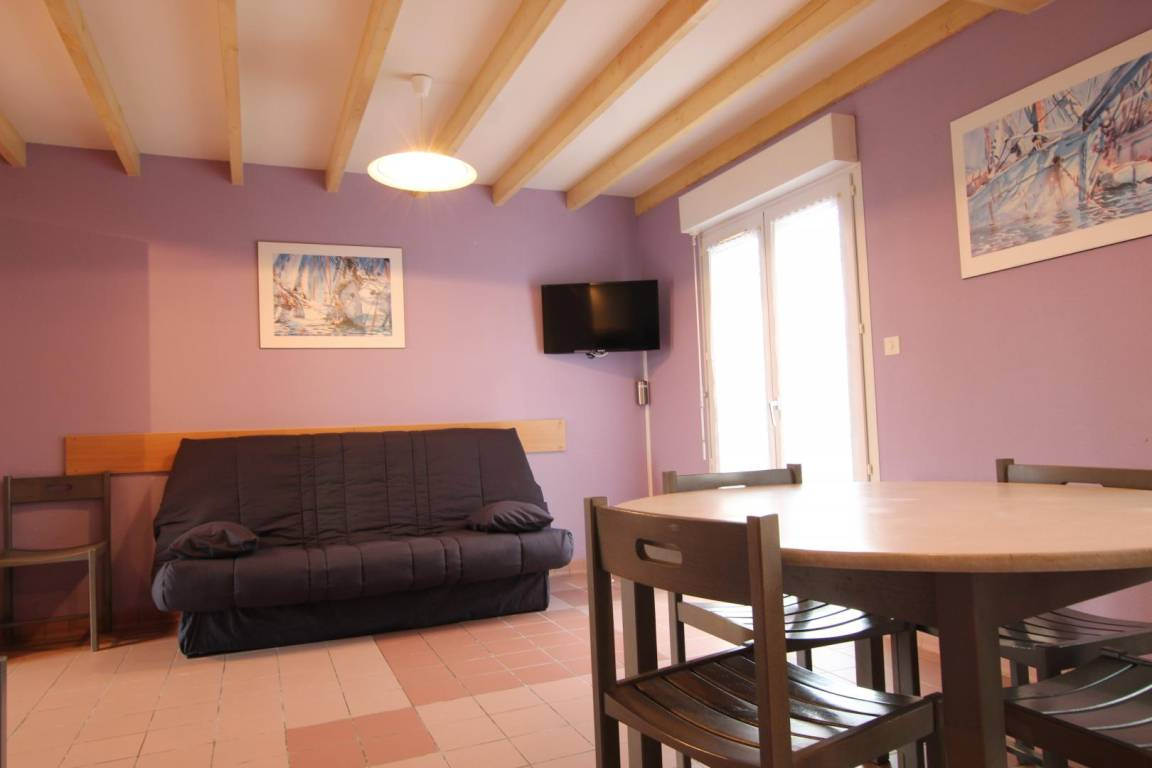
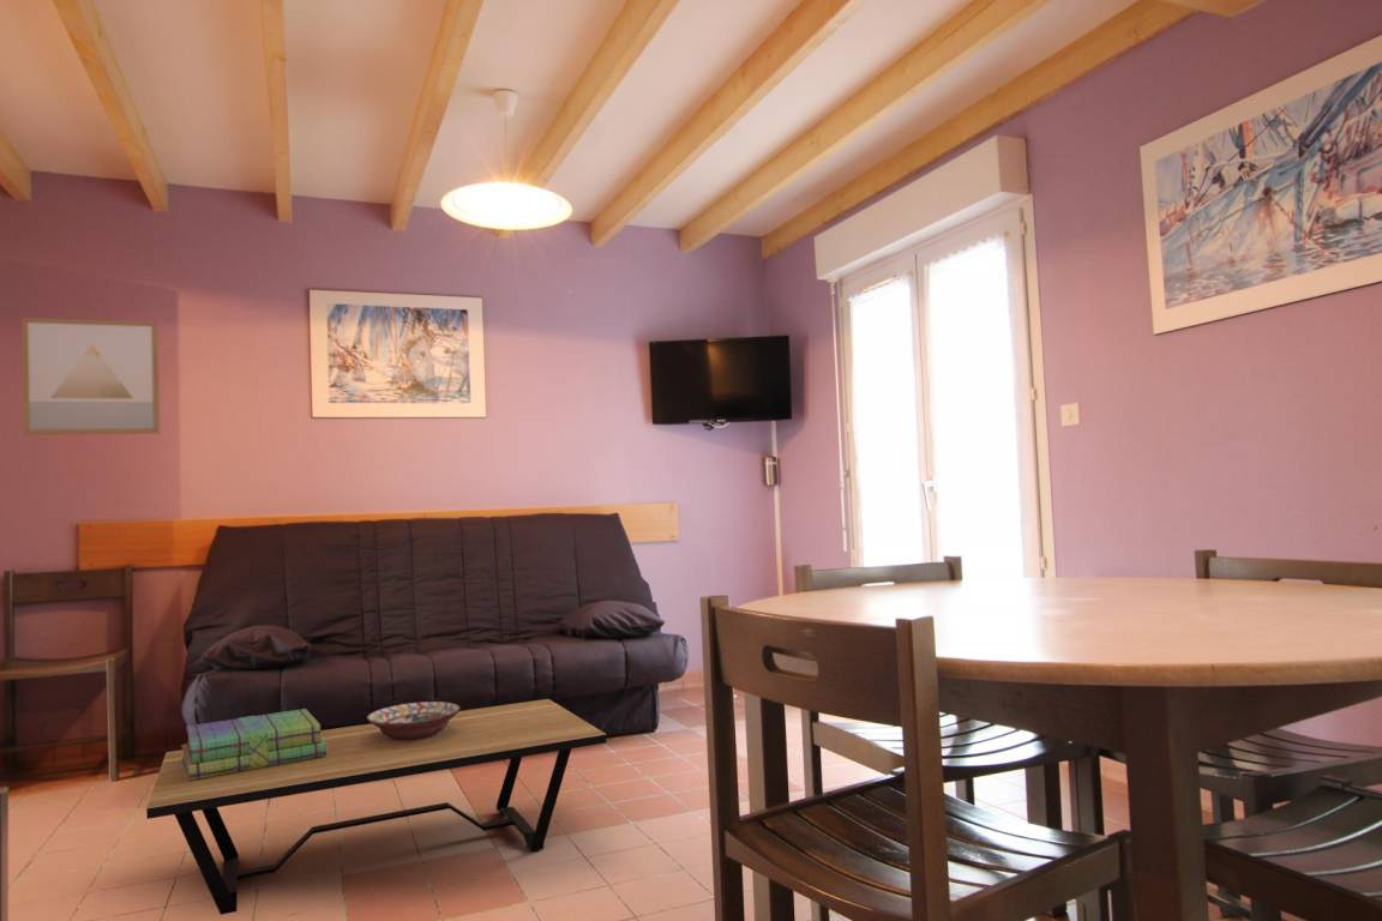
+ coffee table [145,698,607,916]
+ wall art [20,317,161,437]
+ decorative bowl [366,700,462,740]
+ stack of books [180,708,326,781]
